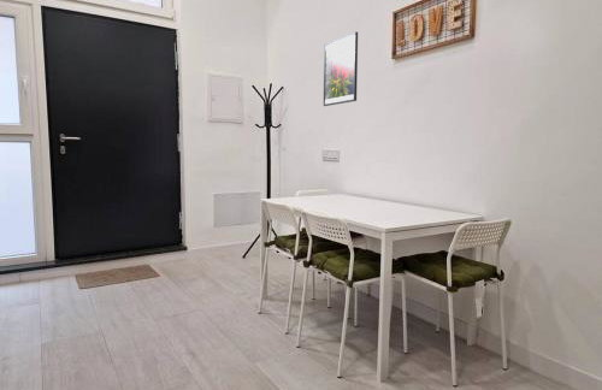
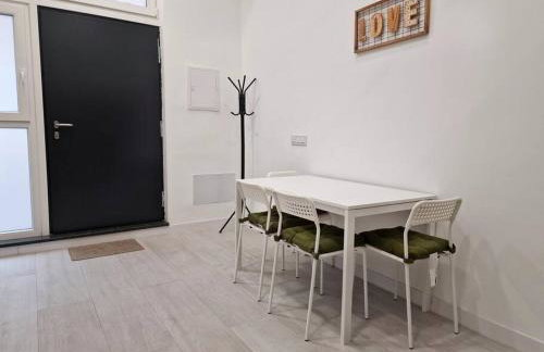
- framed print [323,30,359,107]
